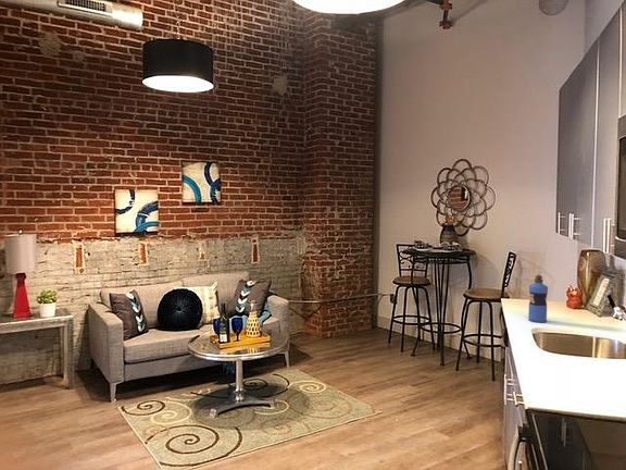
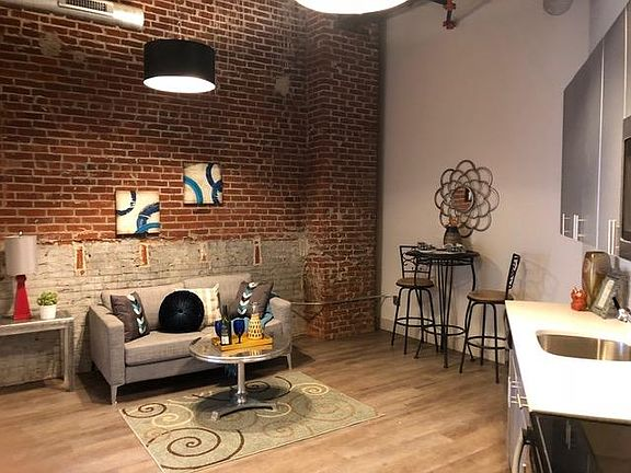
- water bottle [527,274,549,323]
